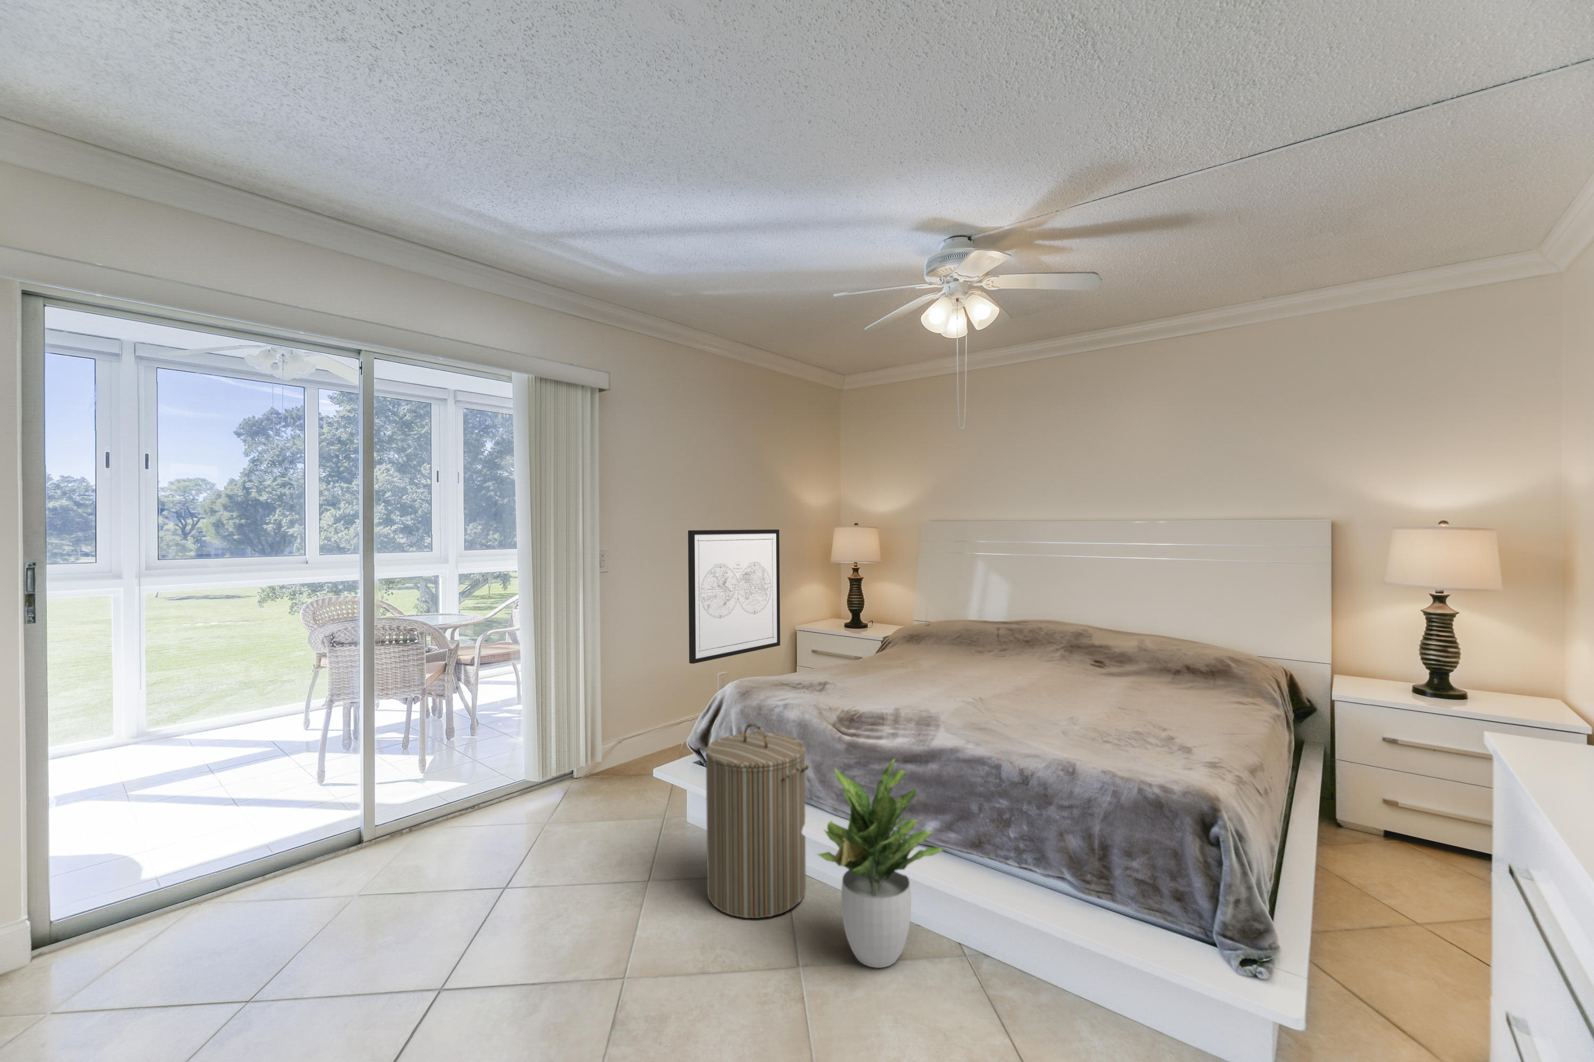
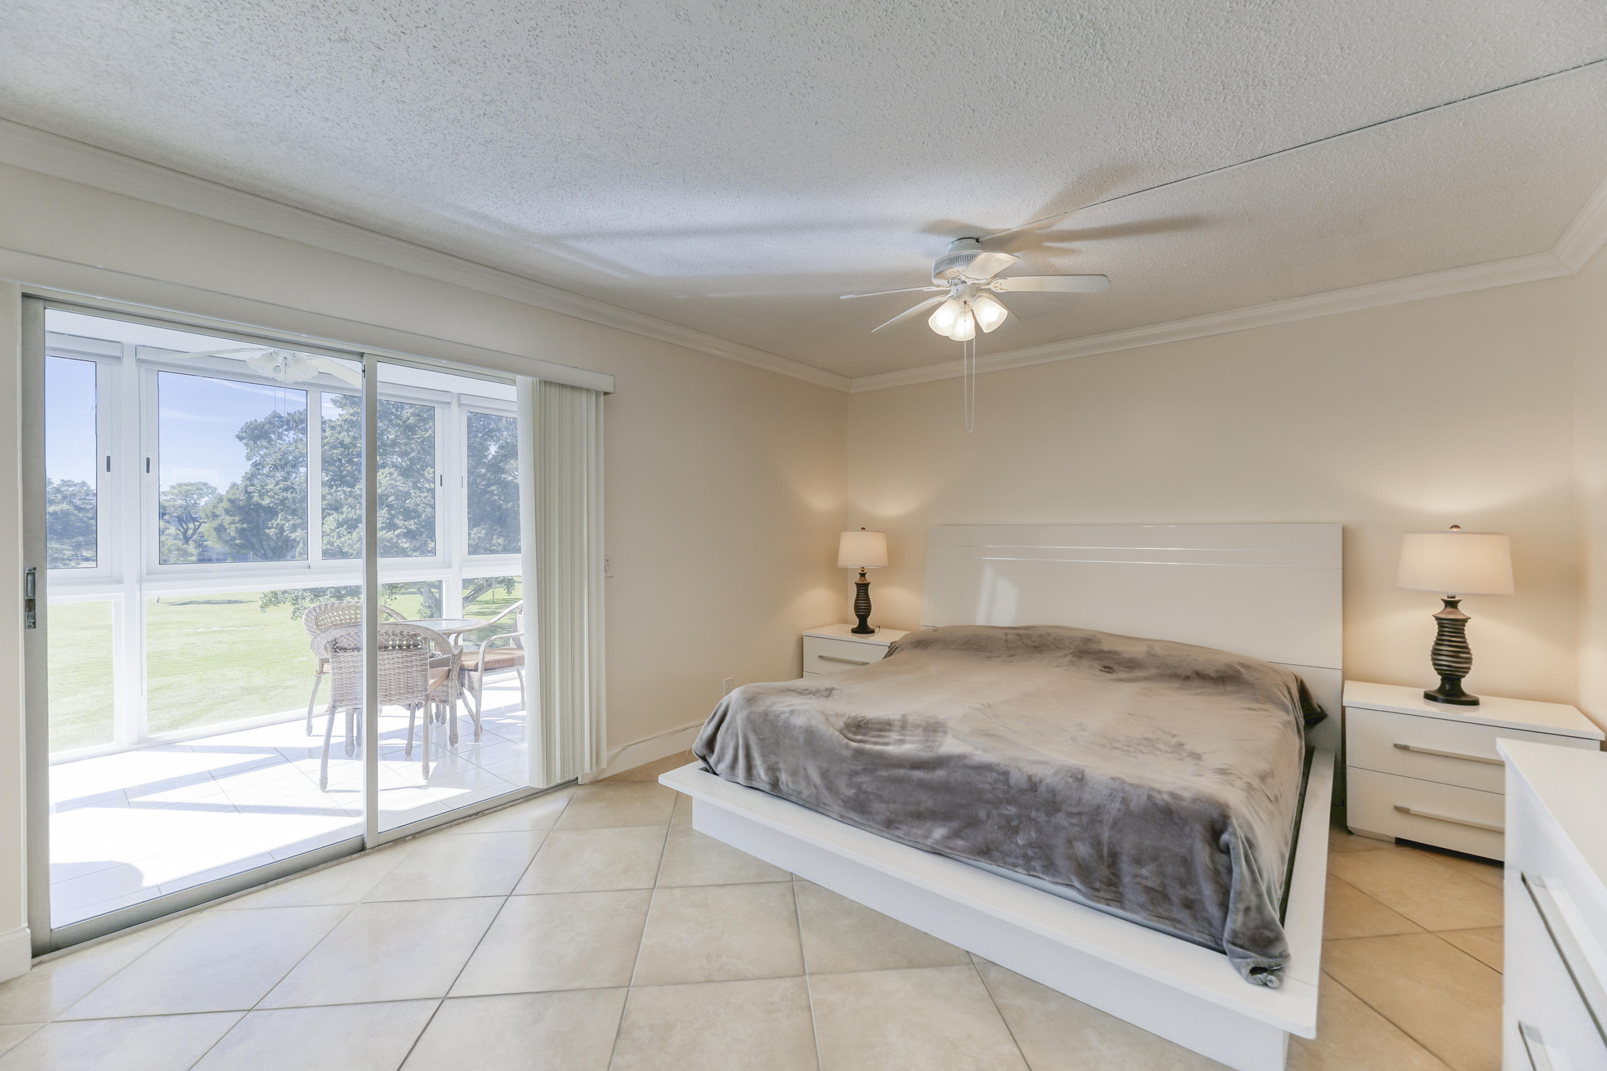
- laundry hamper [704,723,810,919]
- potted plant [815,757,944,968]
- wall art [688,529,780,664]
